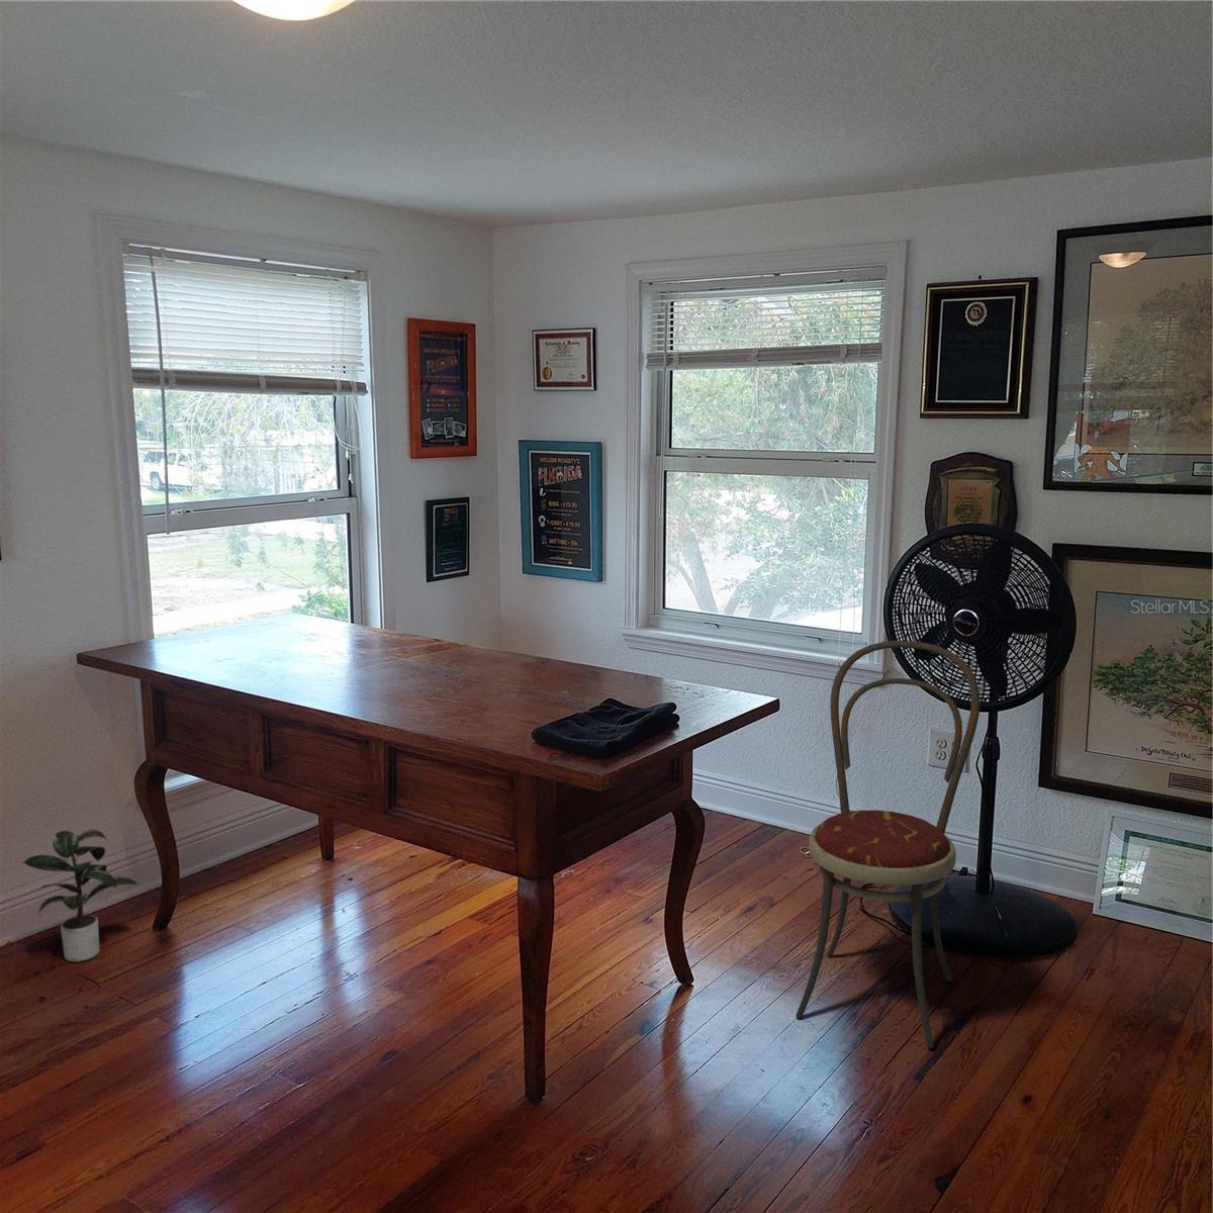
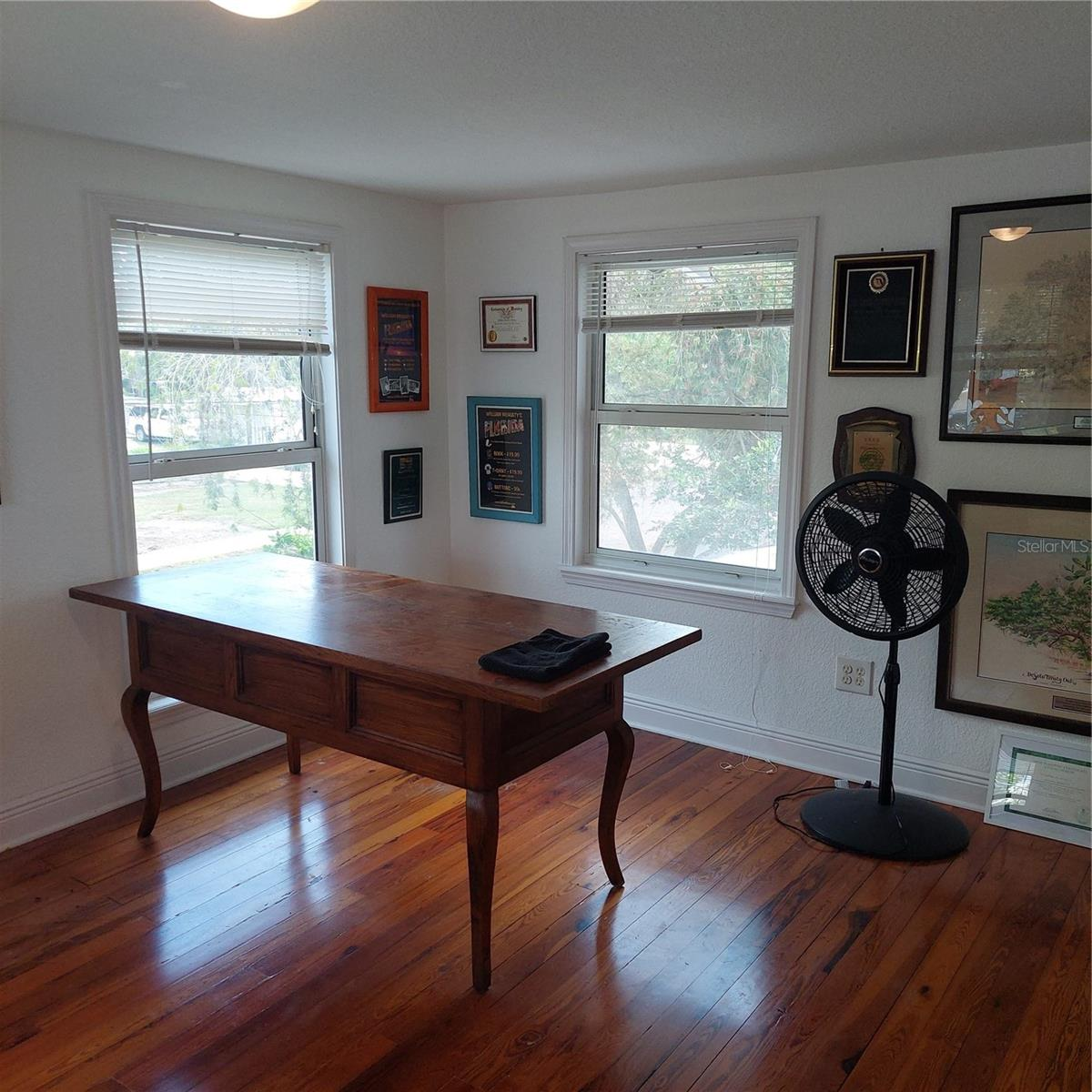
- potted plant [21,828,140,962]
- chair [794,640,982,1050]
